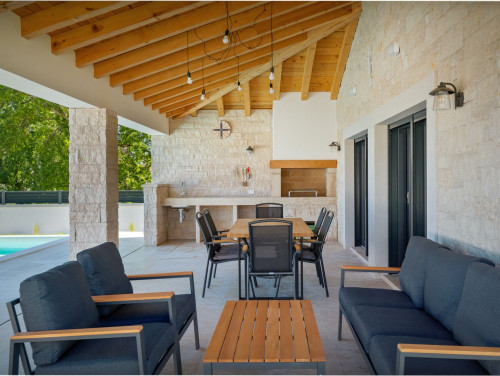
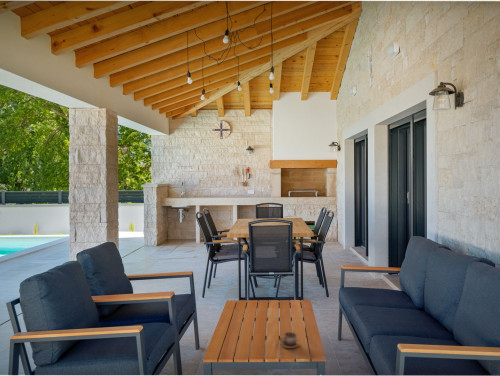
+ cup [279,331,300,349]
